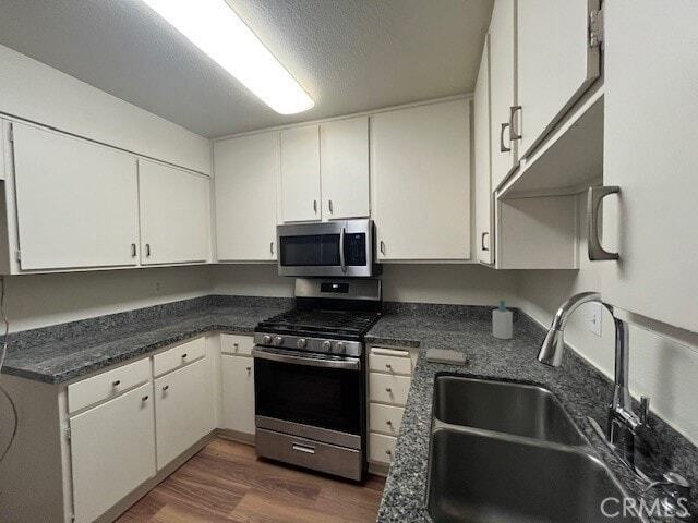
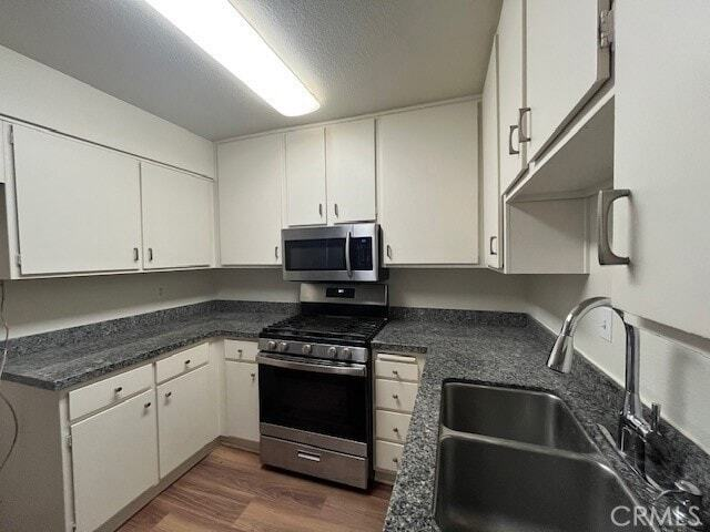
- washcloth [424,348,467,366]
- soap bottle [492,299,514,341]
